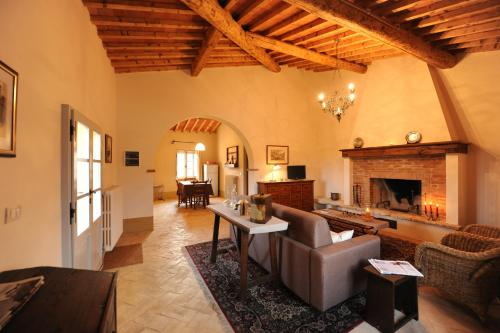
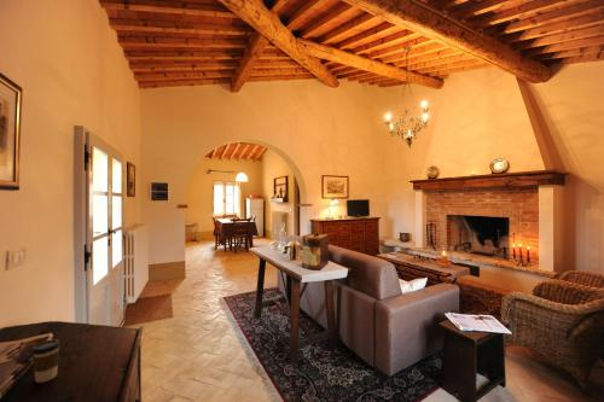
+ coffee cup [30,338,62,384]
